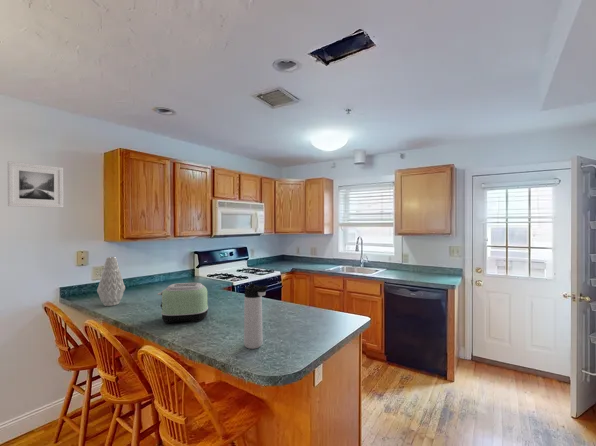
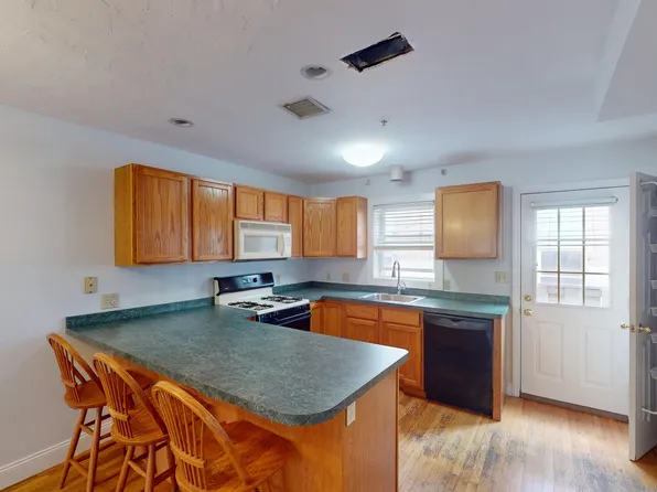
- vase [96,256,126,307]
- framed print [7,160,64,209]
- toaster [156,282,209,324]
- thermos bottle [243,283,269,350]
